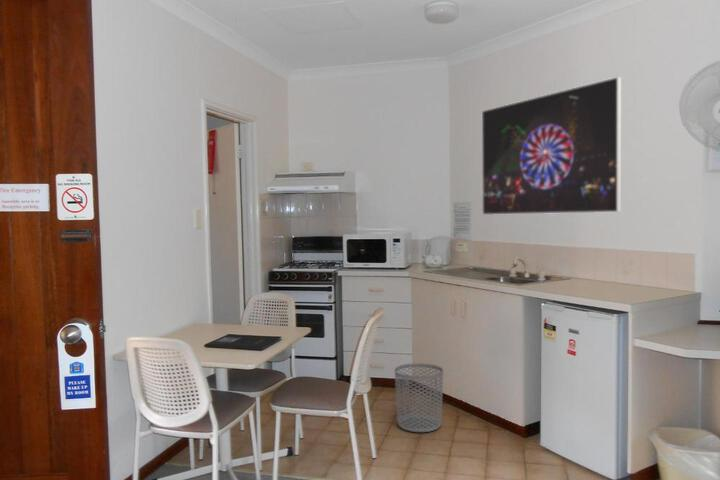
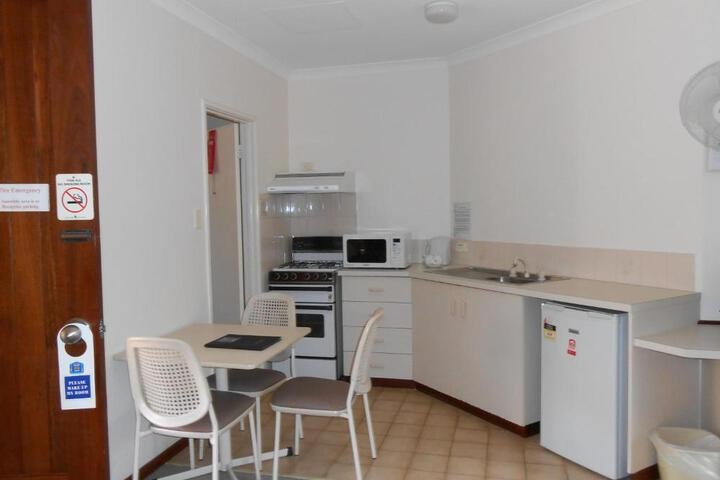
- waste bin [394,362,444,433]
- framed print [481,76,623,216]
